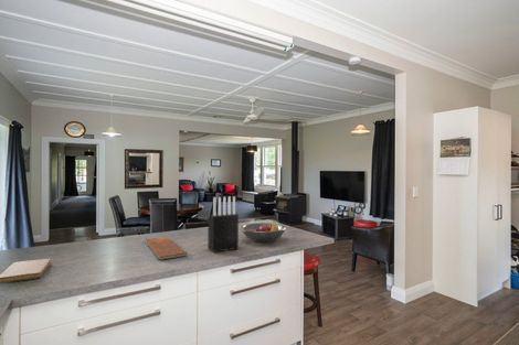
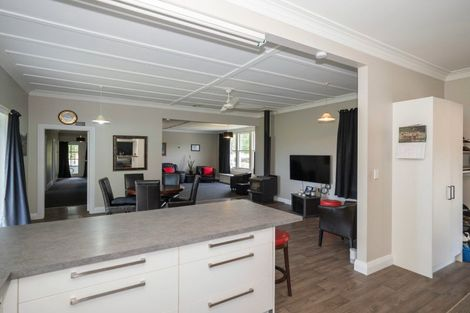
- fruit bowl [240,220,287,244]
- knife block [206,195,240,254]
- chopping board [144,236,188,261]
- notebook [0,258,52,284]
